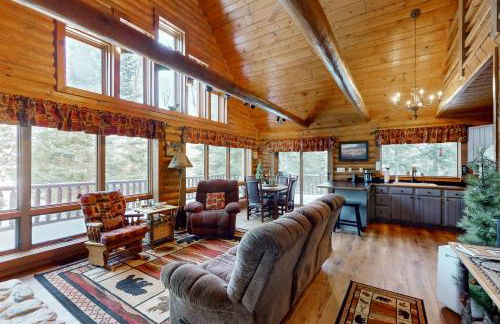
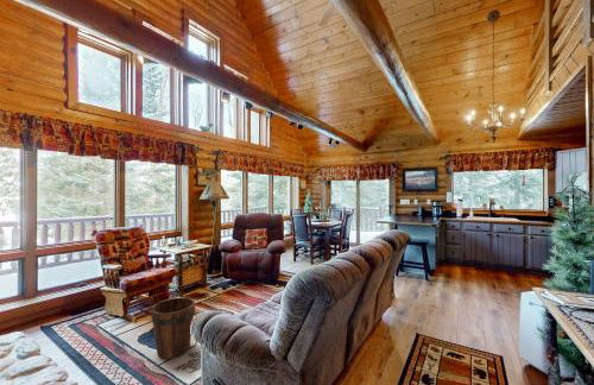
+ bucket [150,296,196,360]
